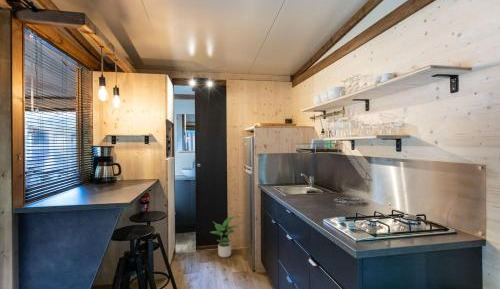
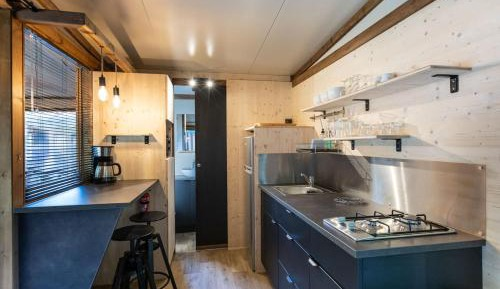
- potted plant [209,215,240,258]
